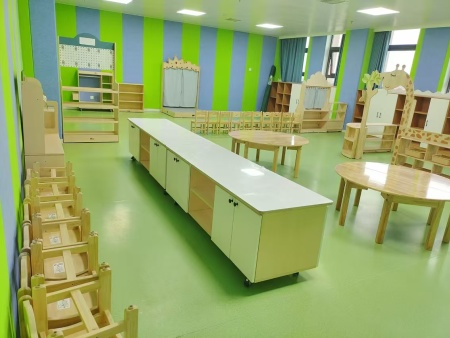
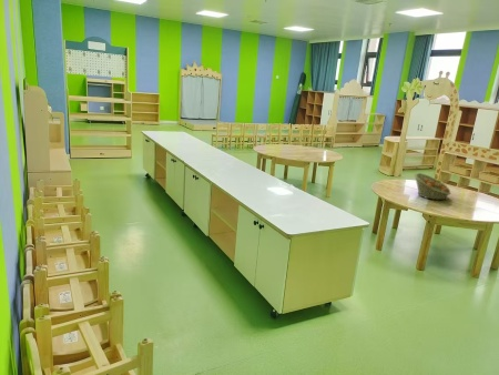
+ fruit basket [414,172,451,201]
